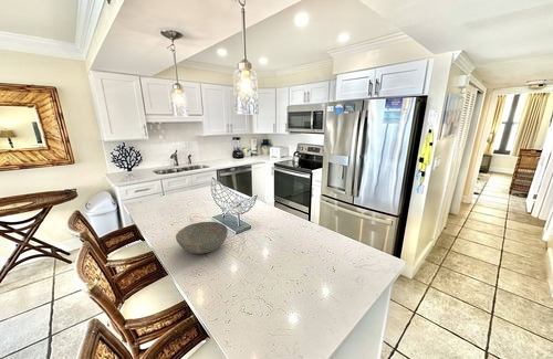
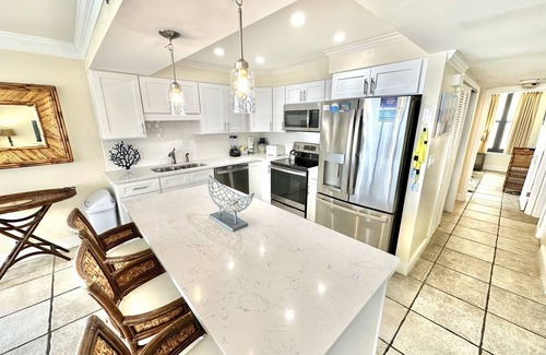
- bowl [175,221,229,255]
